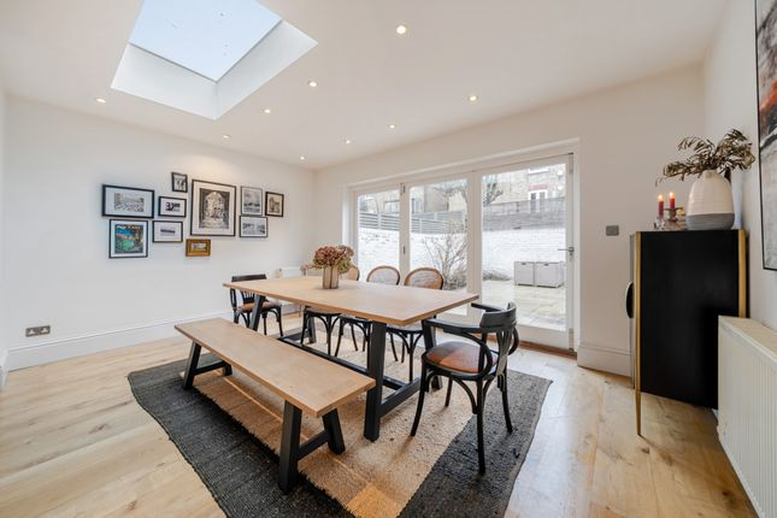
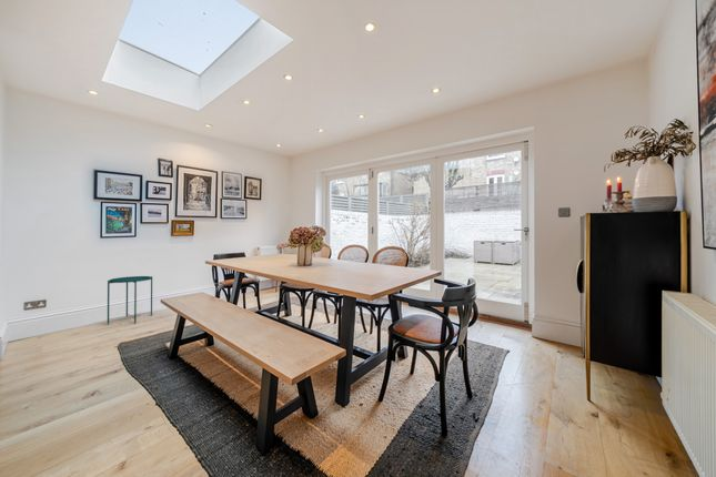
+ side table [107,275,153,325]
